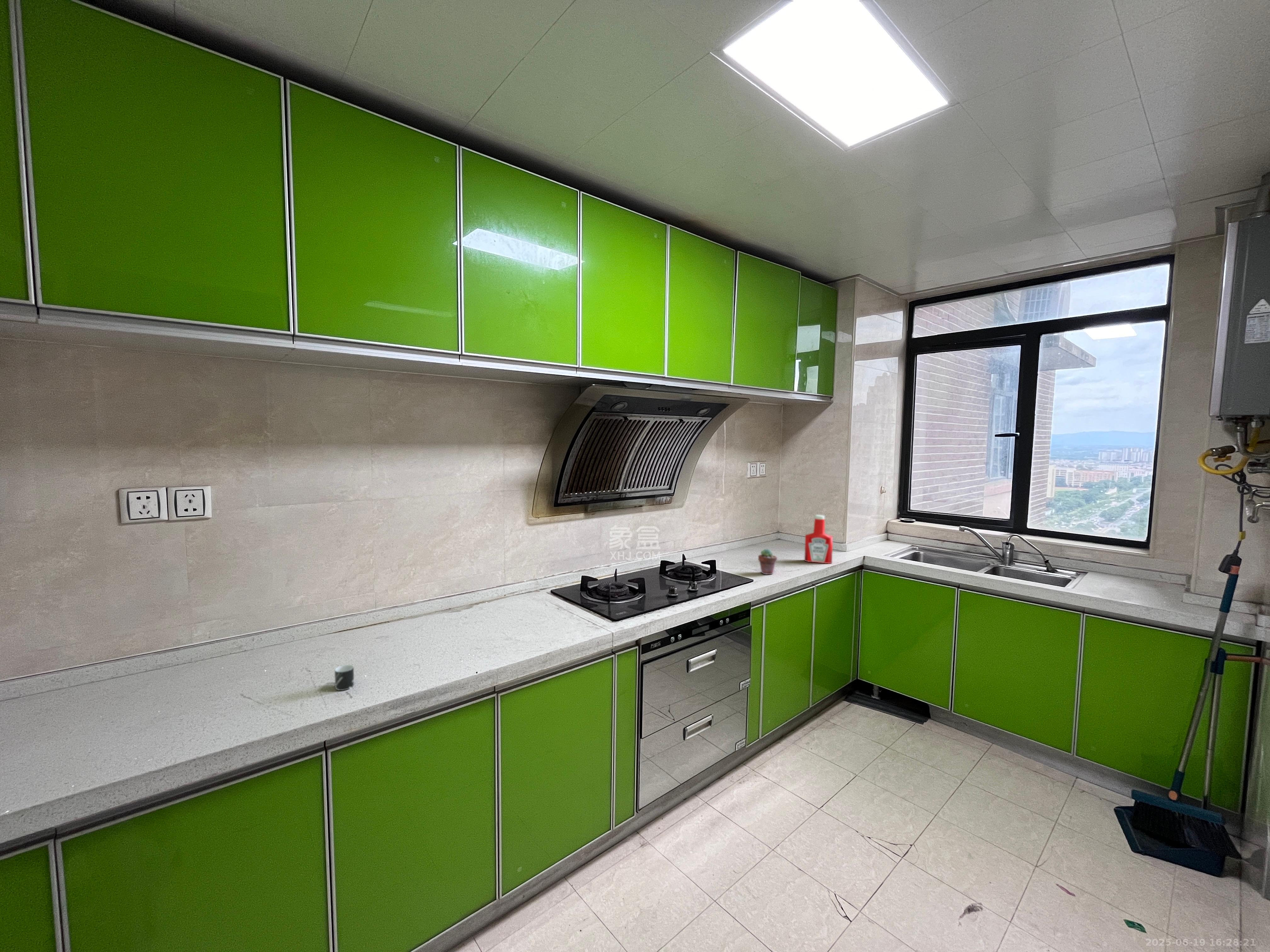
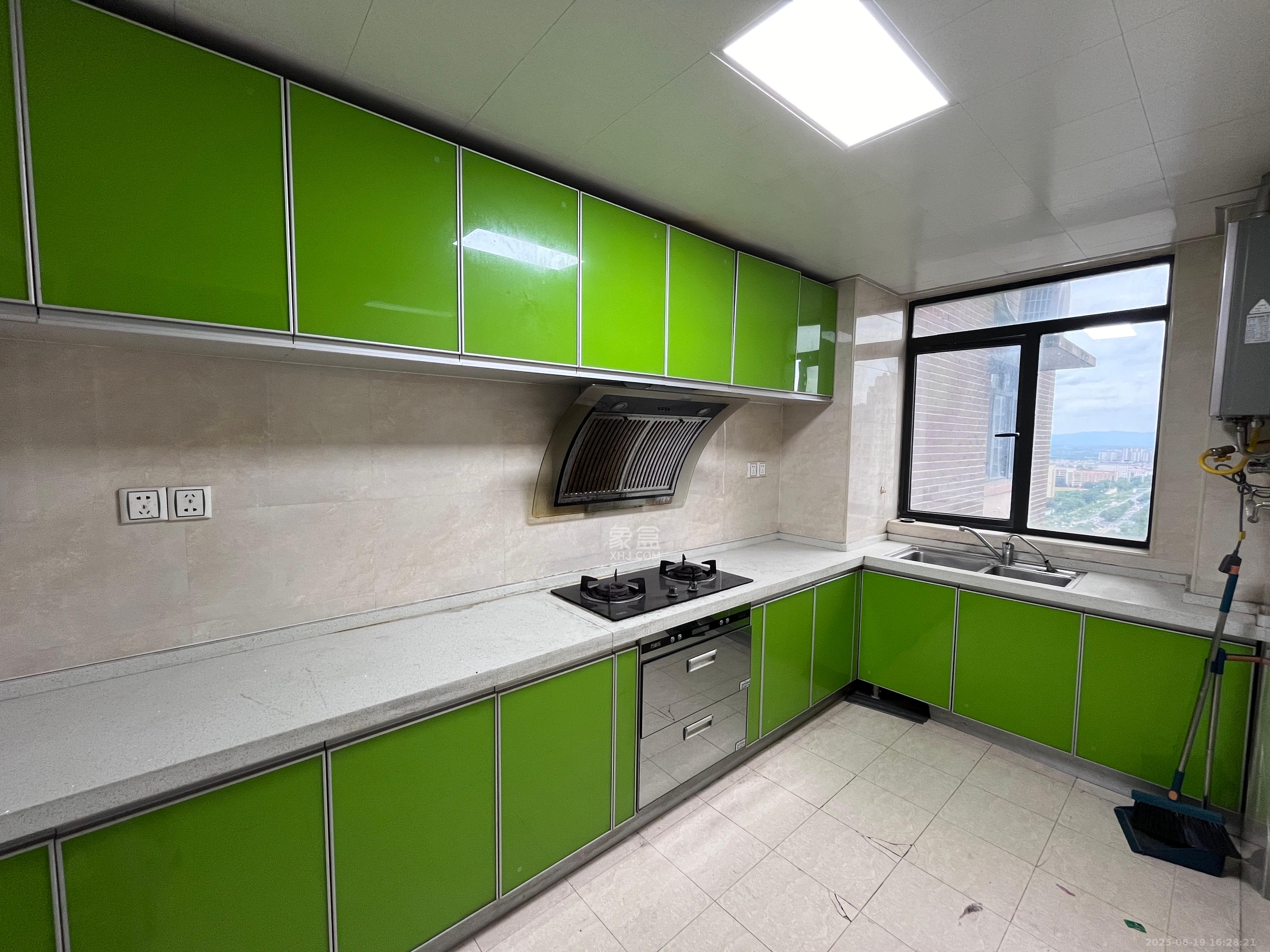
- mug [334,665,357,695]
- potted succulent [758,548,777,575]
- soap bottle [804,515,833,564]
